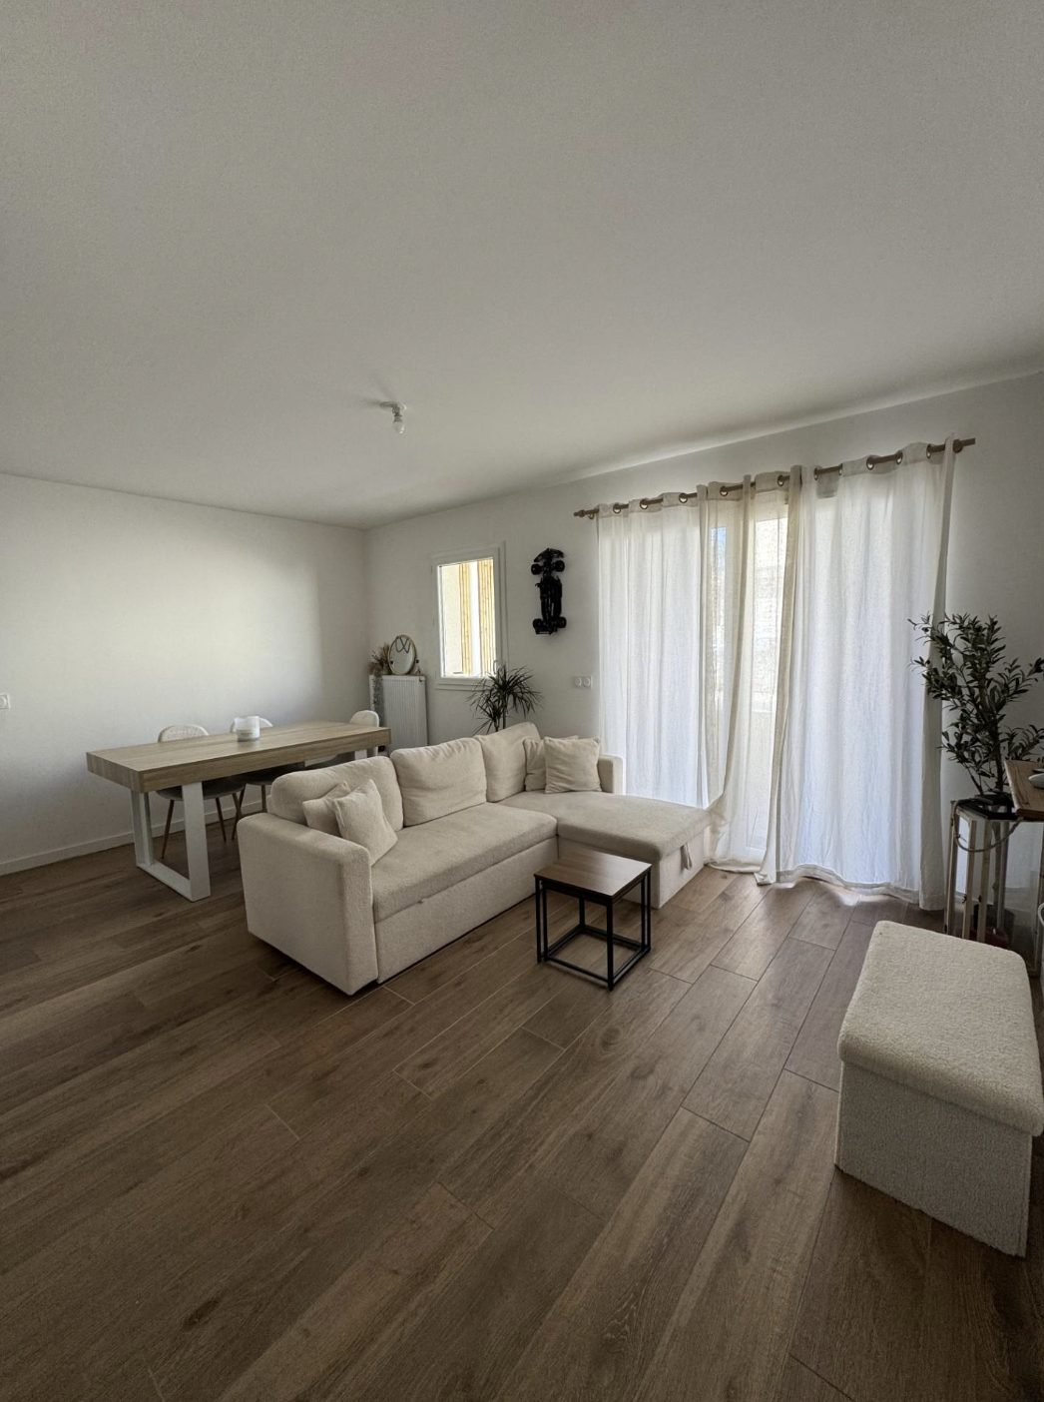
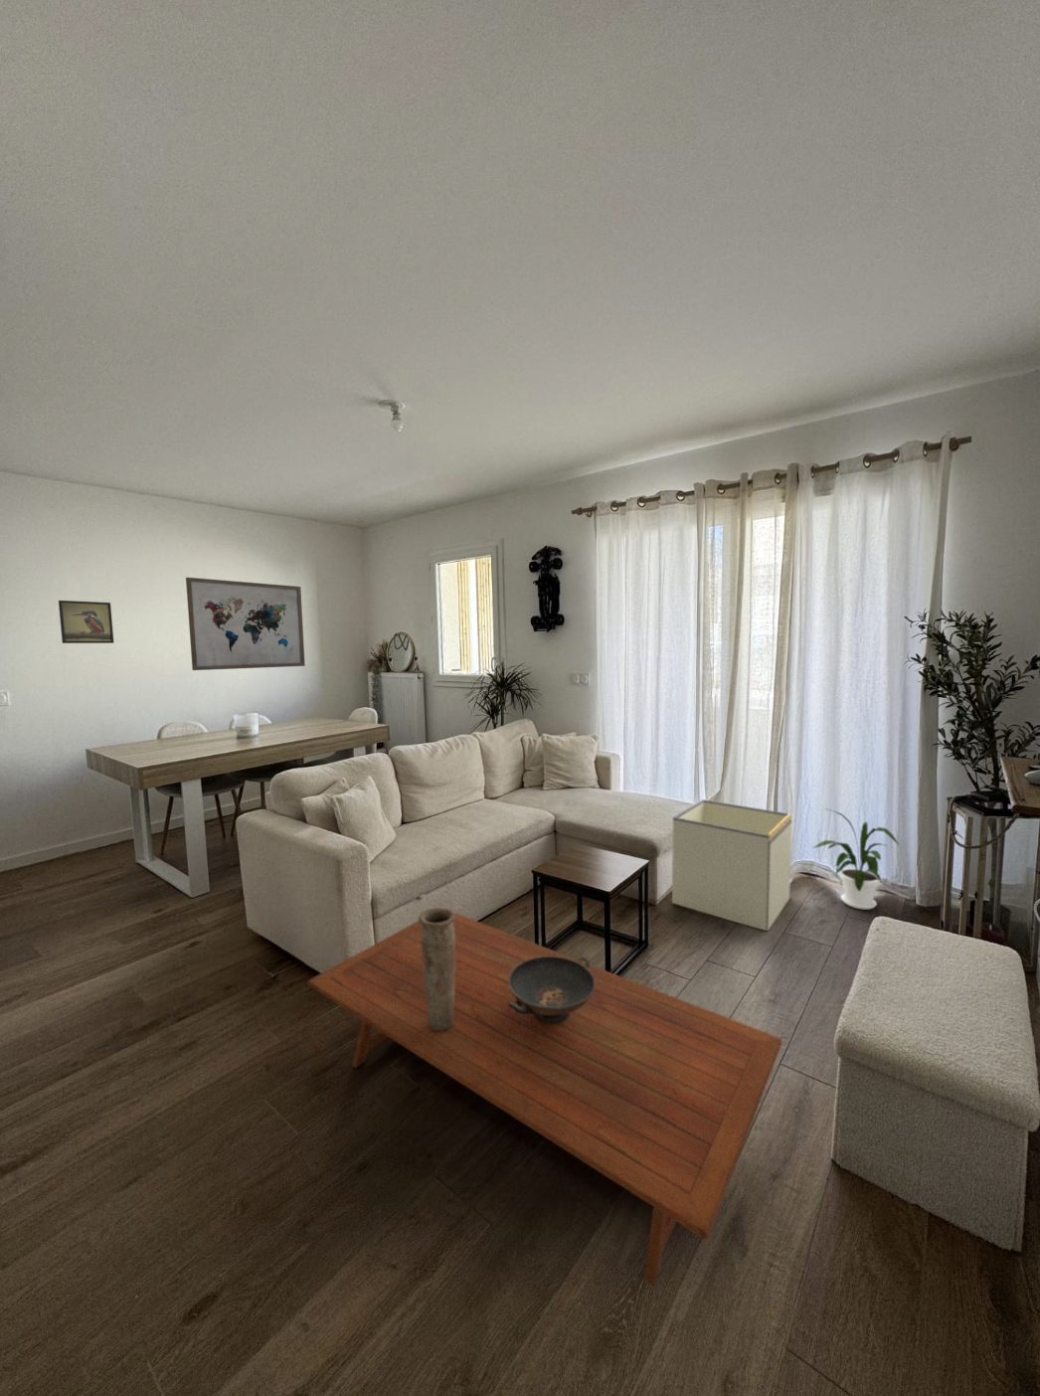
+ decorative bowl [508,956,595,1025]
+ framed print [58,600,115,644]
+ house plant [812,807,900,911]
+ coffee table [306,912,782,1287]
+ vase [417,907,456,1031]
+ storage bin [671,798,792,932]
+ wall art [185,577,306,671]
